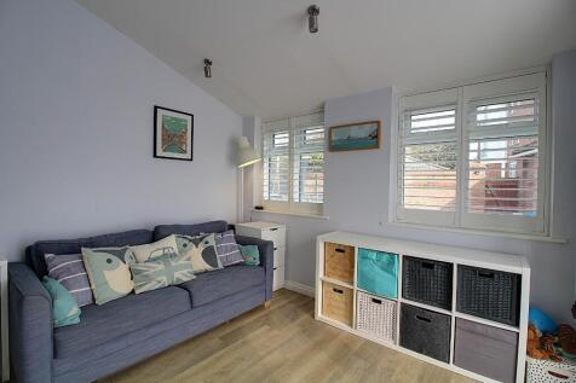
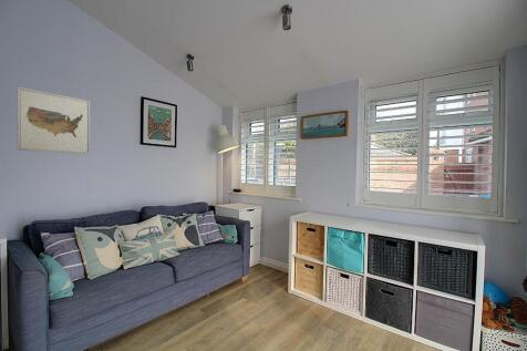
+ wall art [17,86,91,155]
